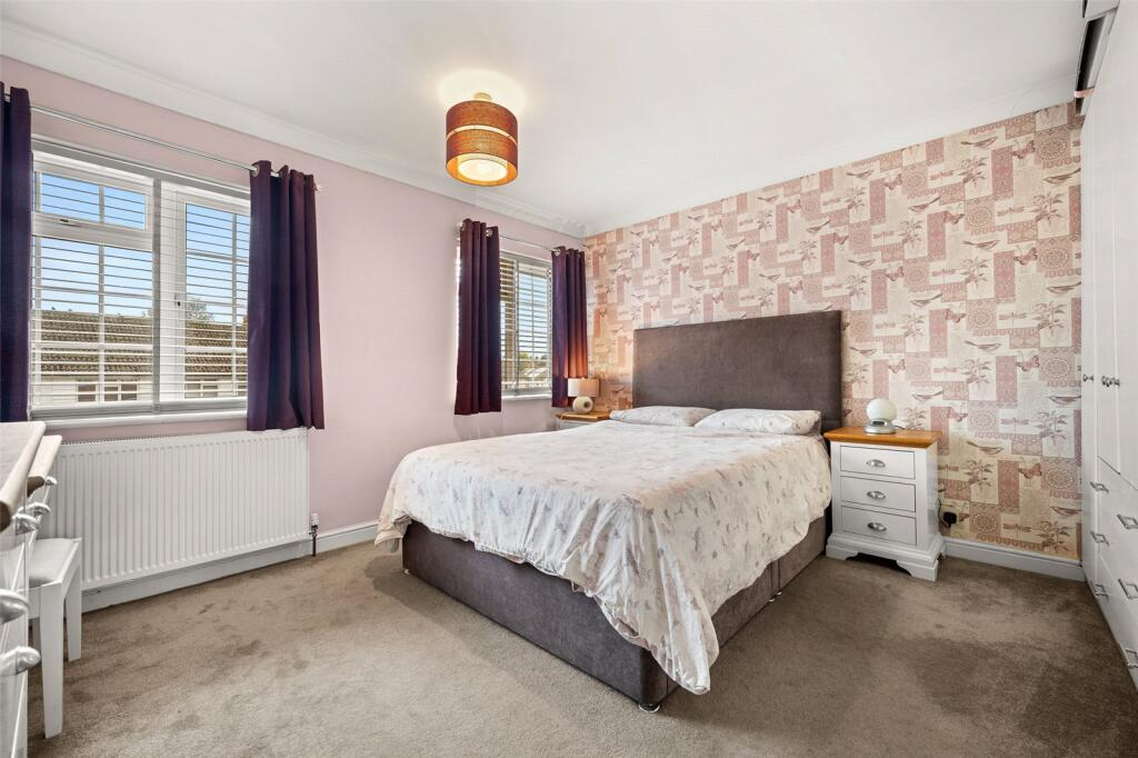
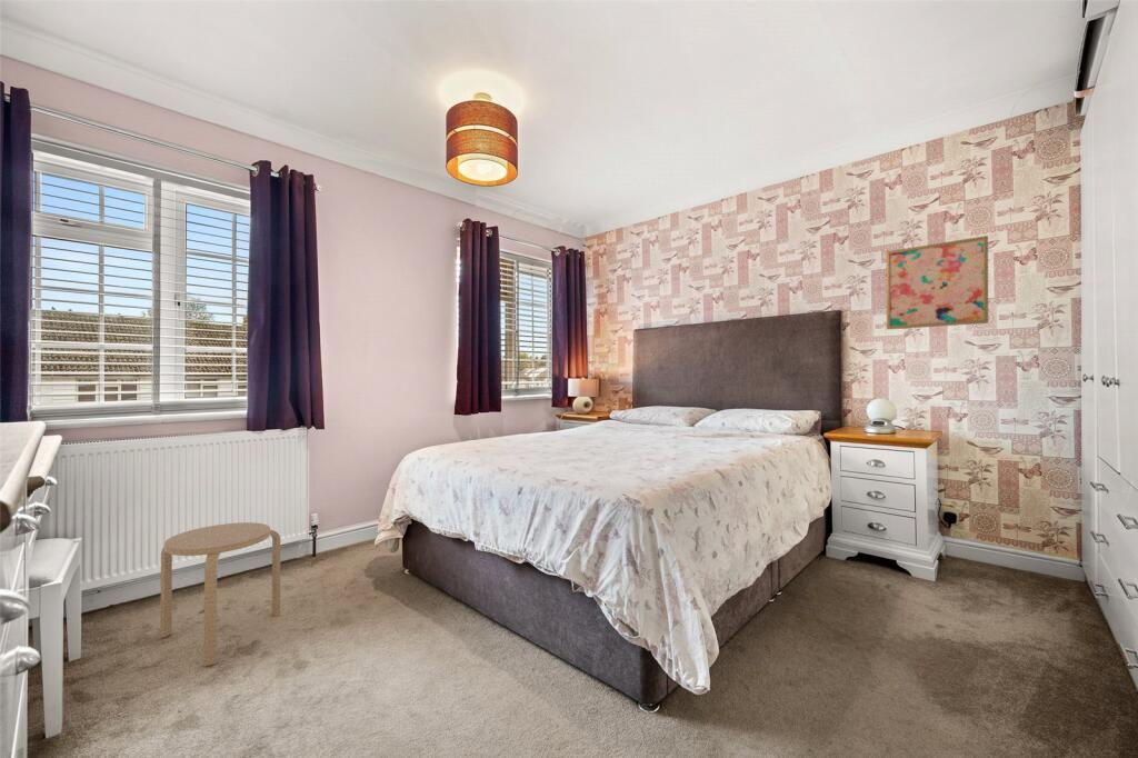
+ wall art [886,235,989,330]
+ stool [159,521,281,667]
